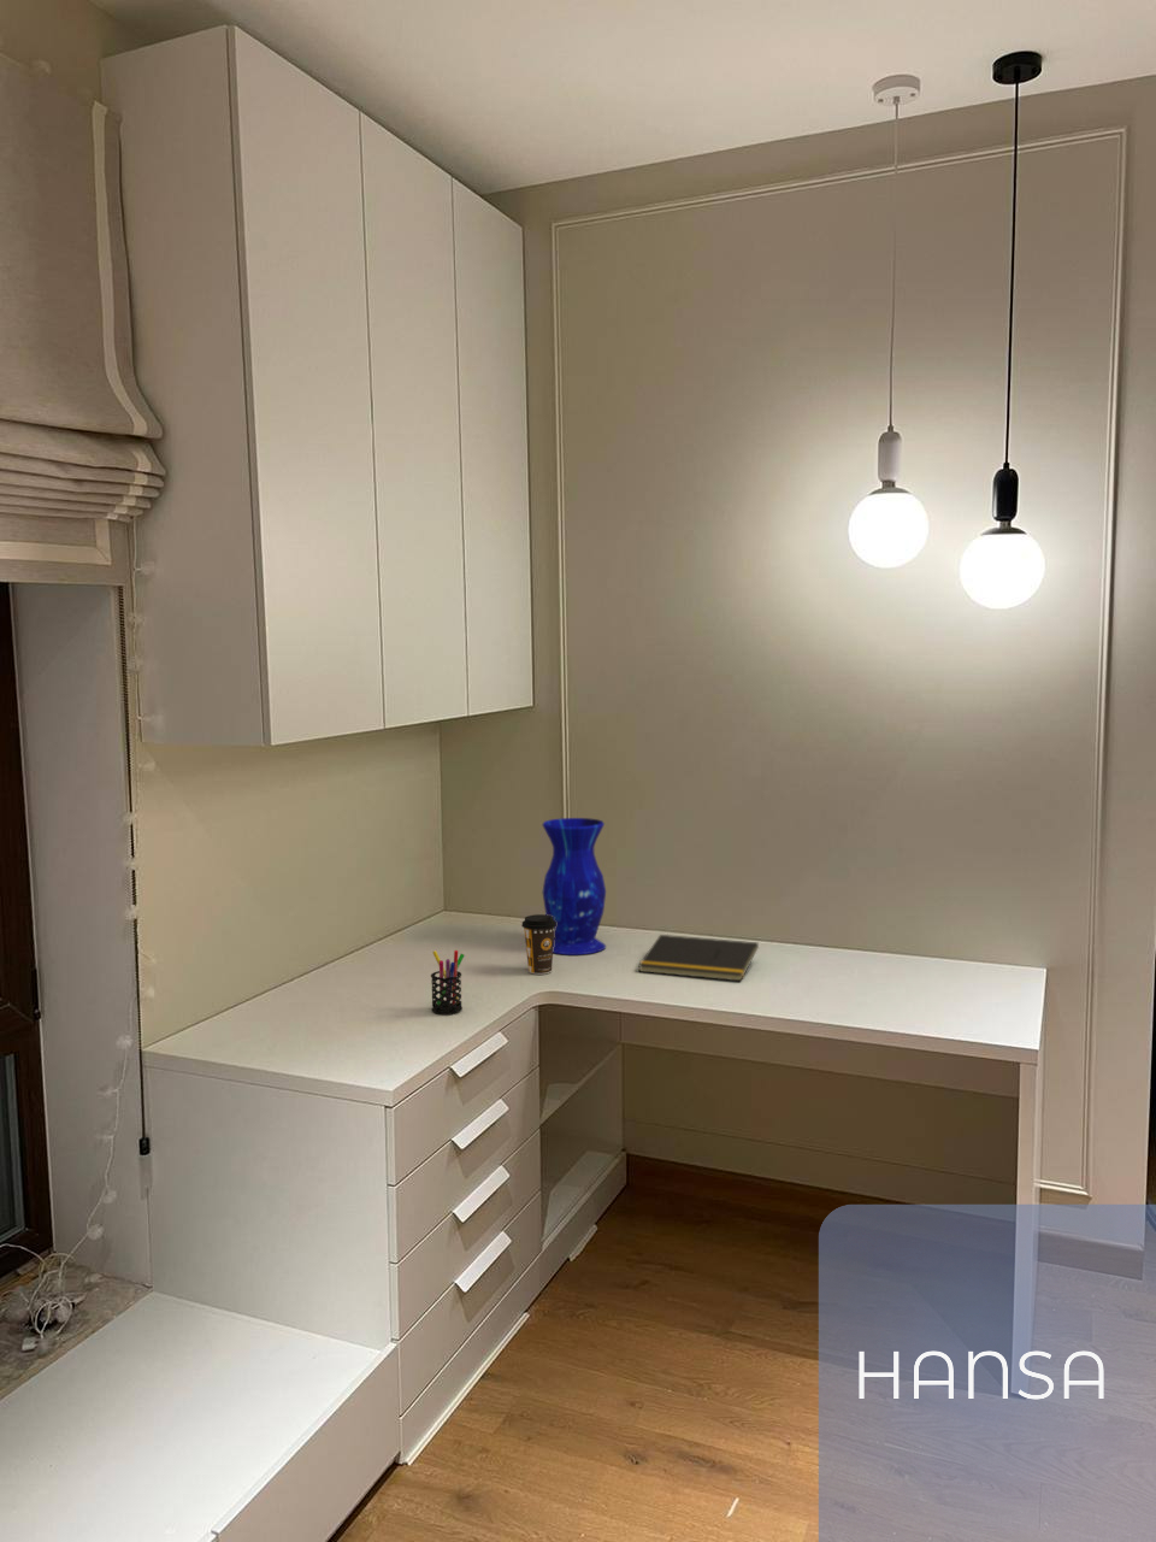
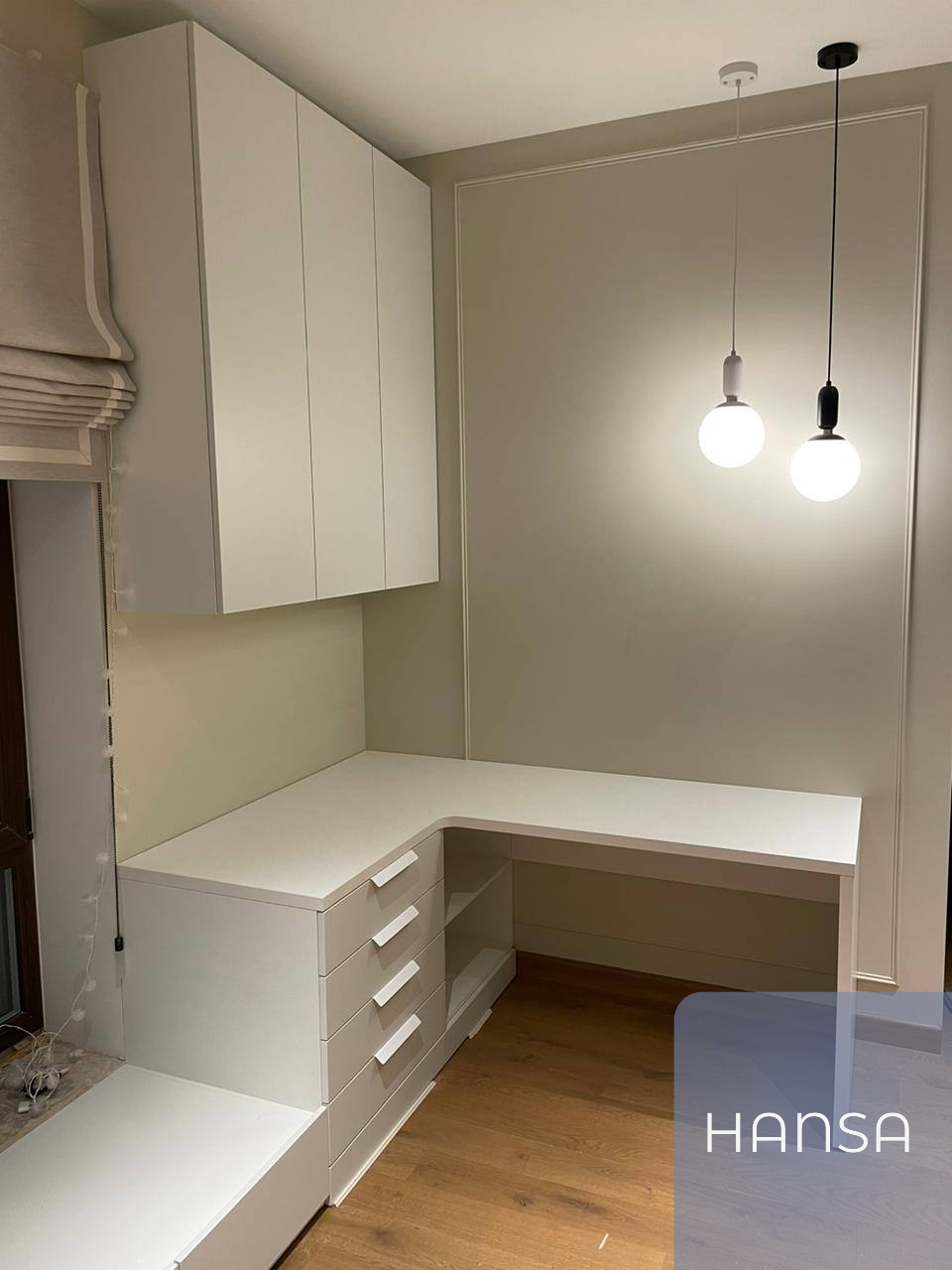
- notepad [638,934,760,982]
- pen holder [430,949,465,1015]
- coffee cup [520,913,556,976]
- vase [542,817,607,956]
